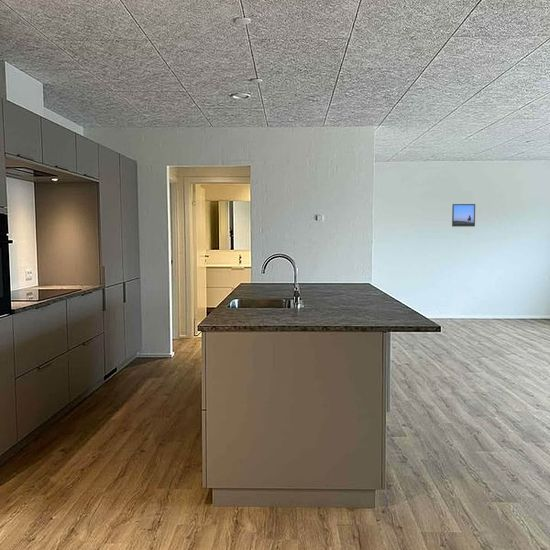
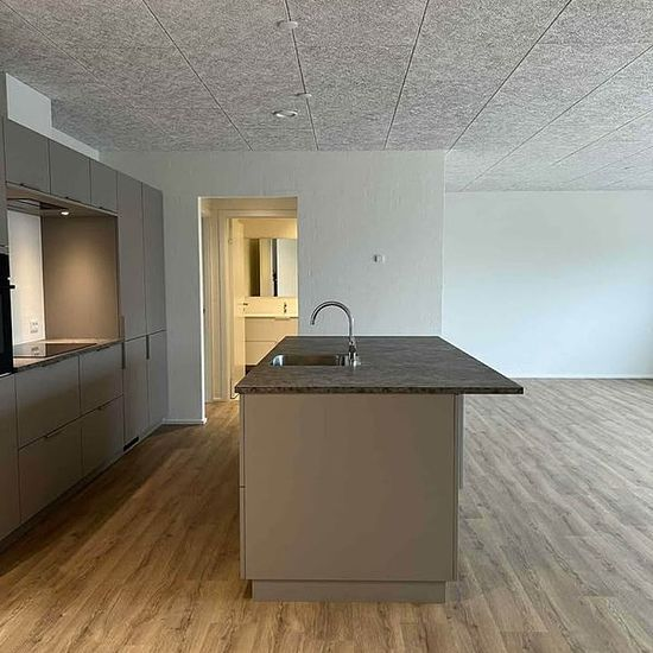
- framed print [451,203,476,228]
